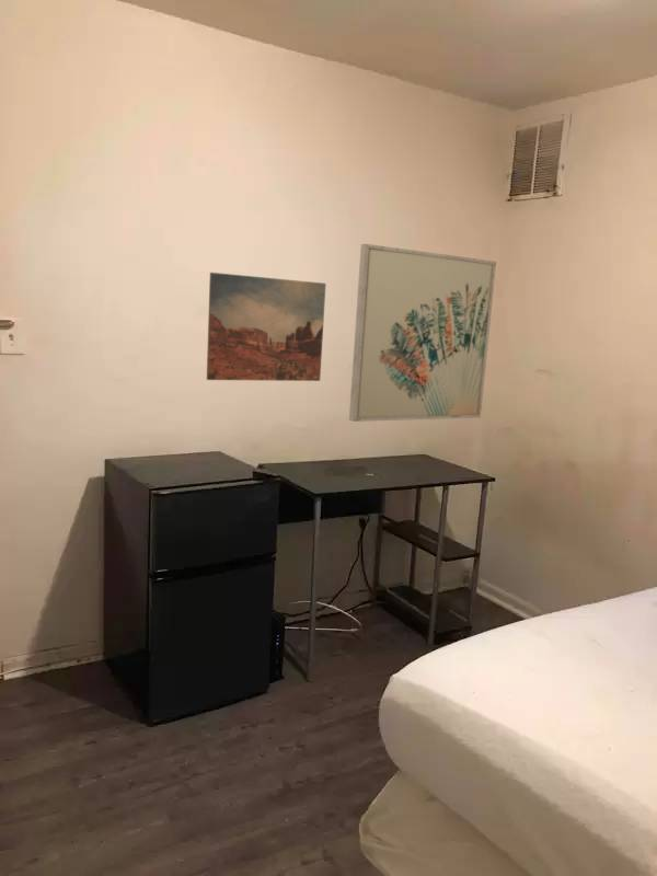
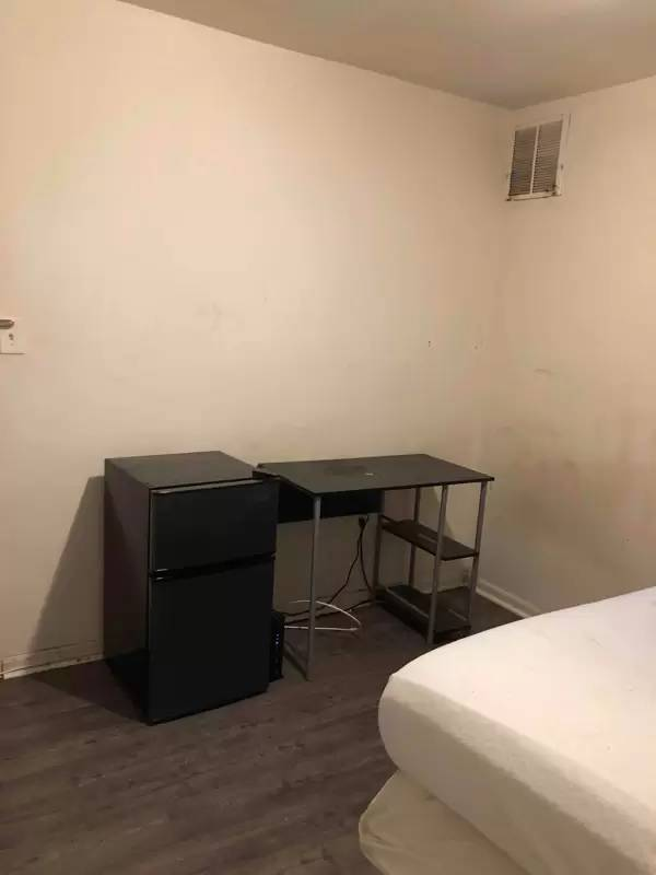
- wall art [348,243,497,423]
- wall art [206,272,327,382]
